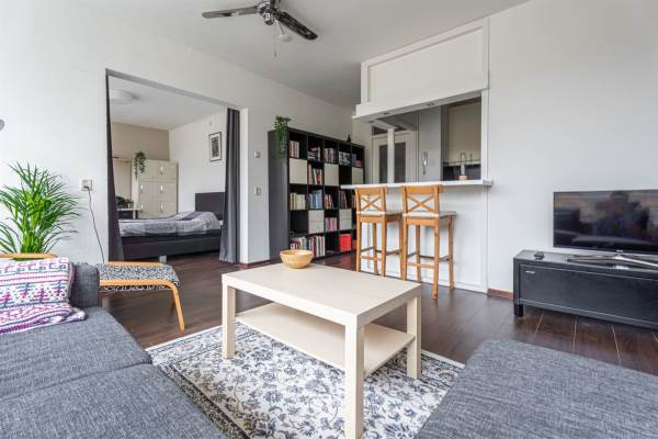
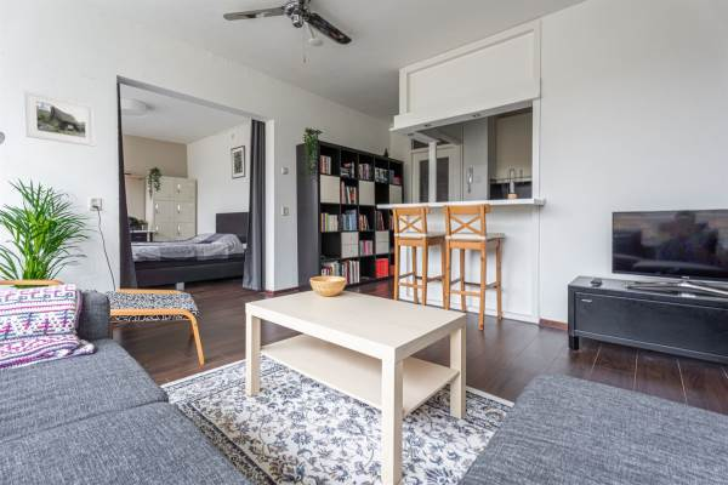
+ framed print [24,90,96,148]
